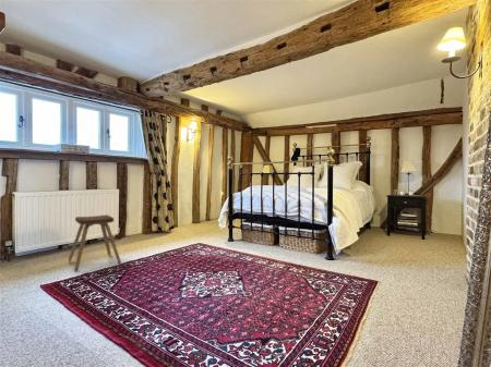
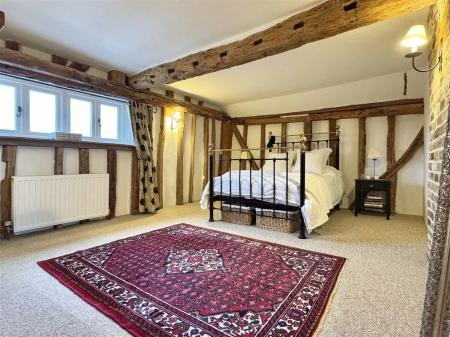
- music stool [68,213,122,272]
